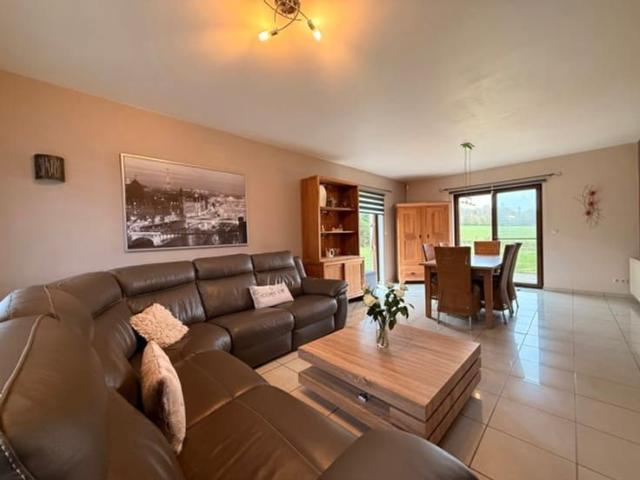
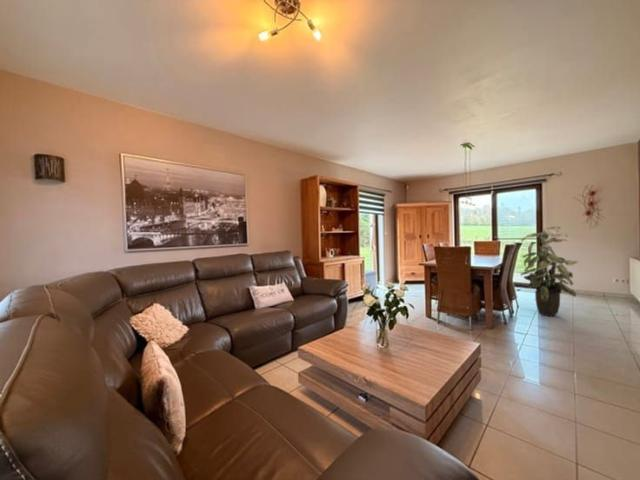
+ indoor plant [520,226,580,318]
